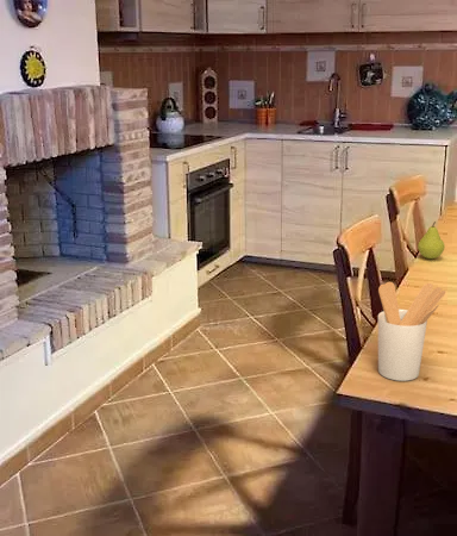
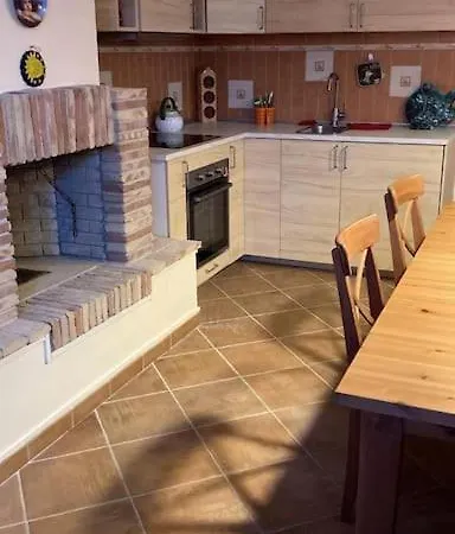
- fruit [417,220,446,260]
- utensil holder [377,281,446,382]
